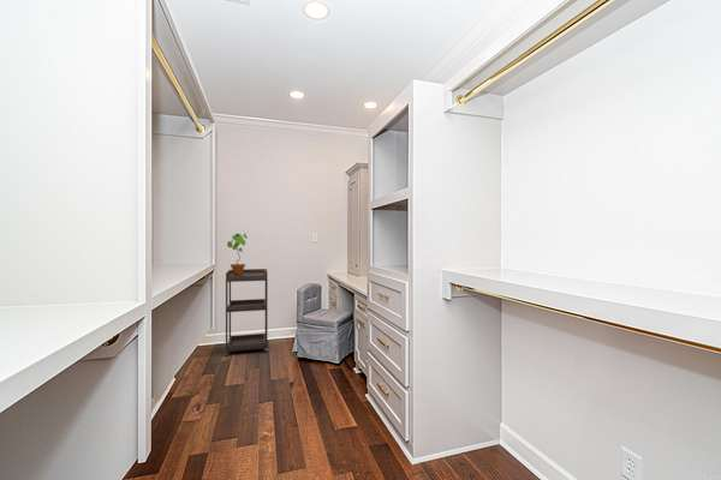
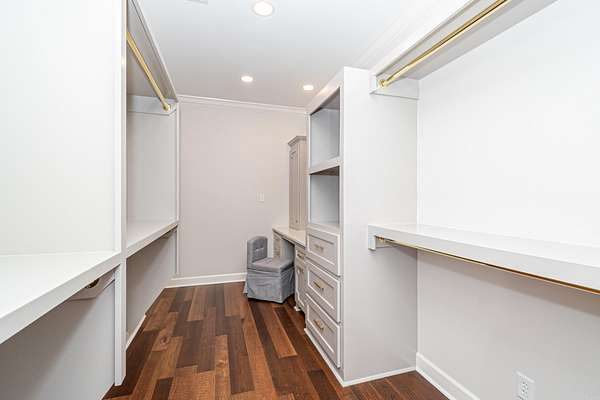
- potted plant [226,233,248,275]
- shelving unit [224,268,269,356]
